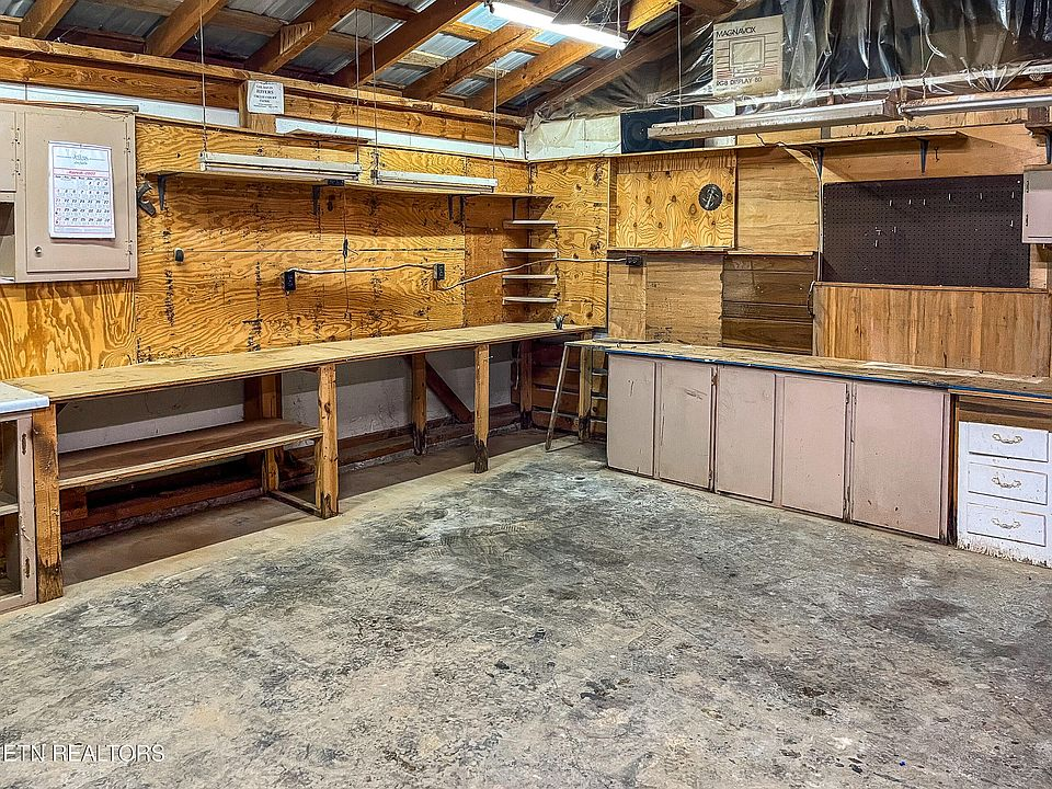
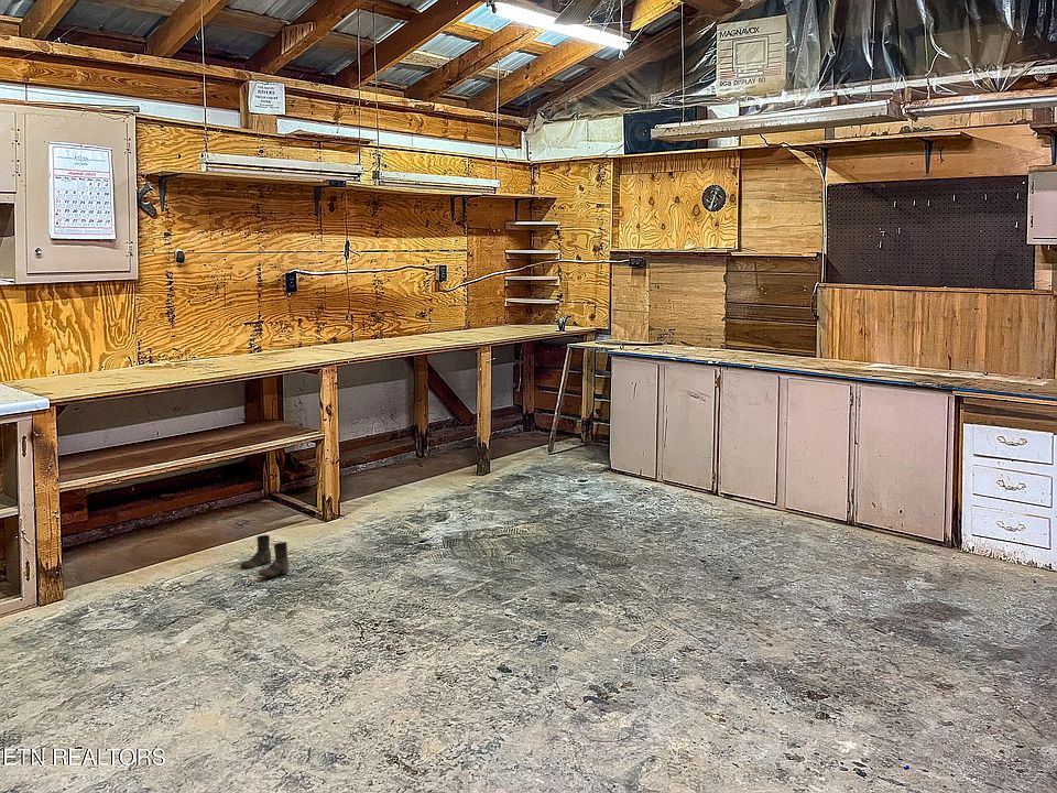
+ boots [239,534,291,578]
